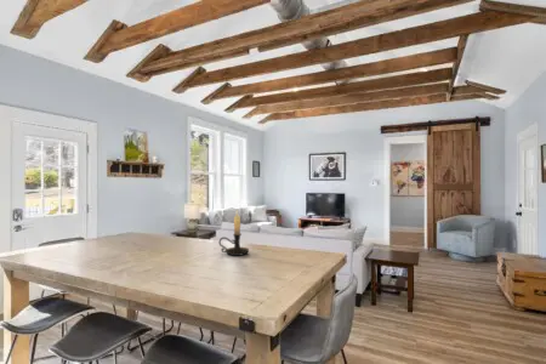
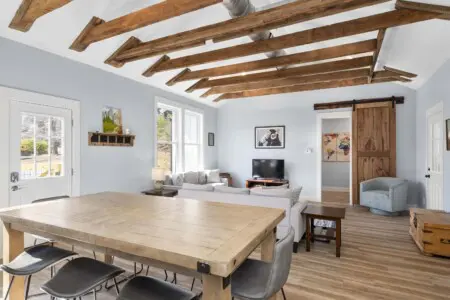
- candle holder [218,209,250,257]
